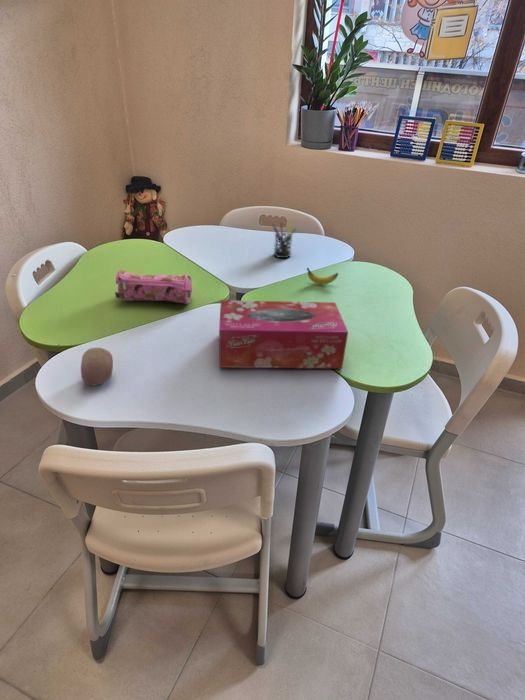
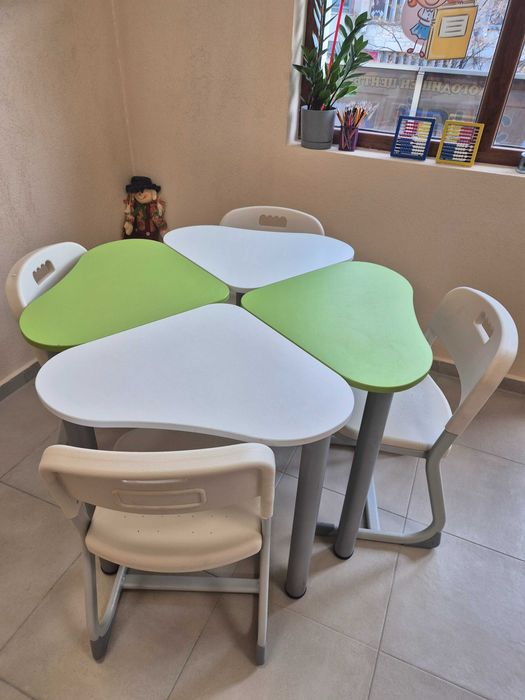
- tissue box [218,299,349,369]
- banana [305,267,339,285]
- fruit [80,347,114,386]
- pen holder [271,220,298,259]
- pencil case [114,269,193,305]
